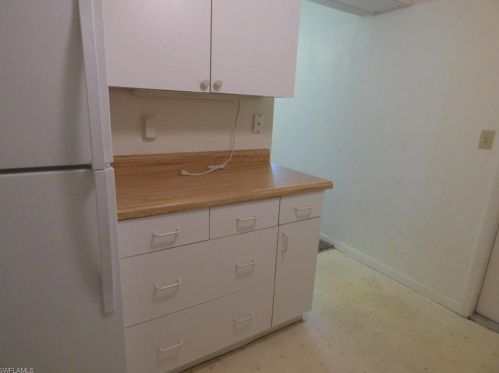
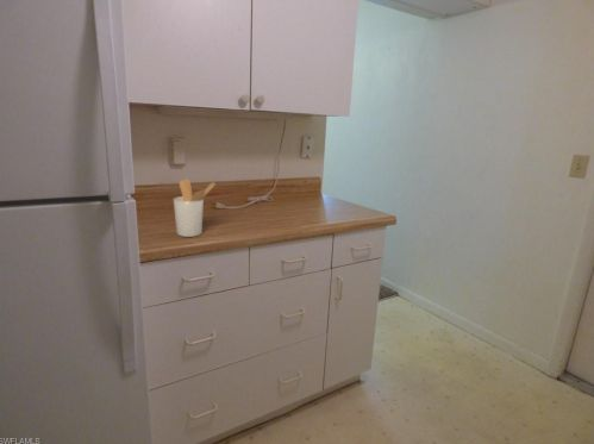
+ utensil holder [173,177,217,238]
